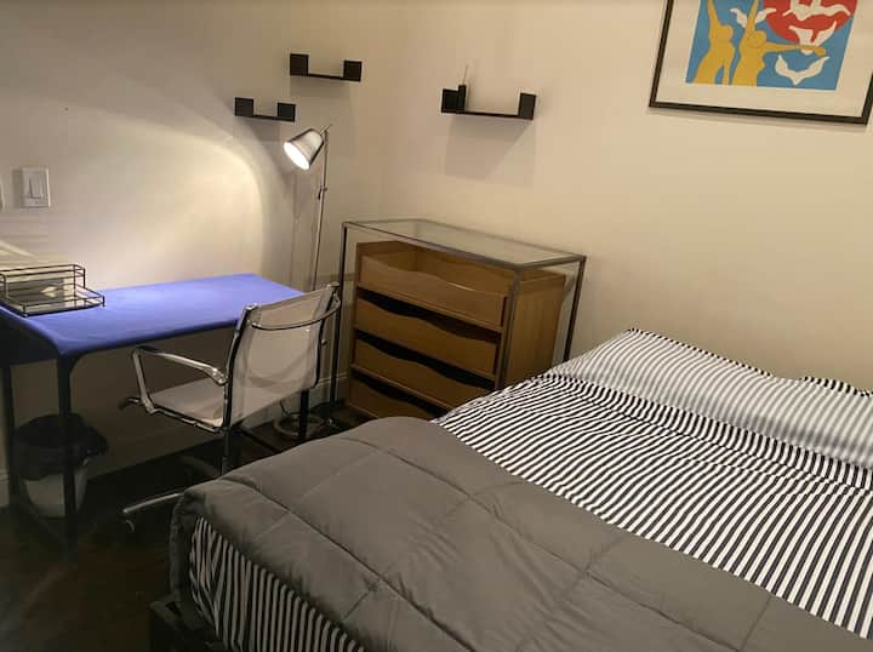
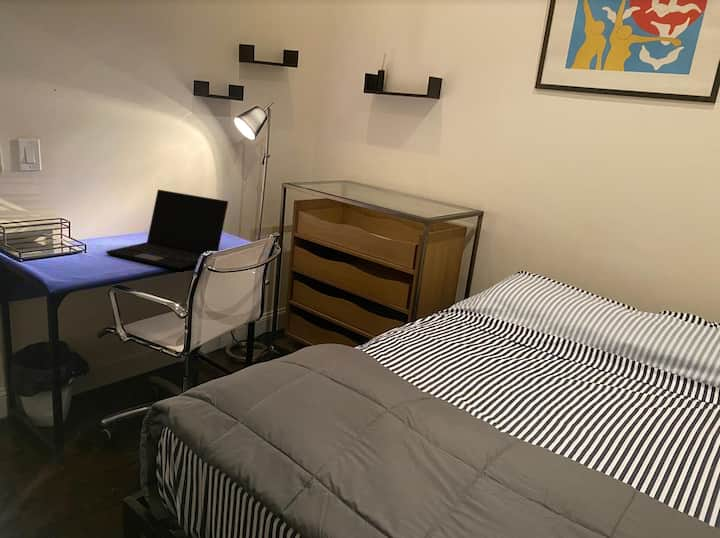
+ laptop [105,189,229,271]
